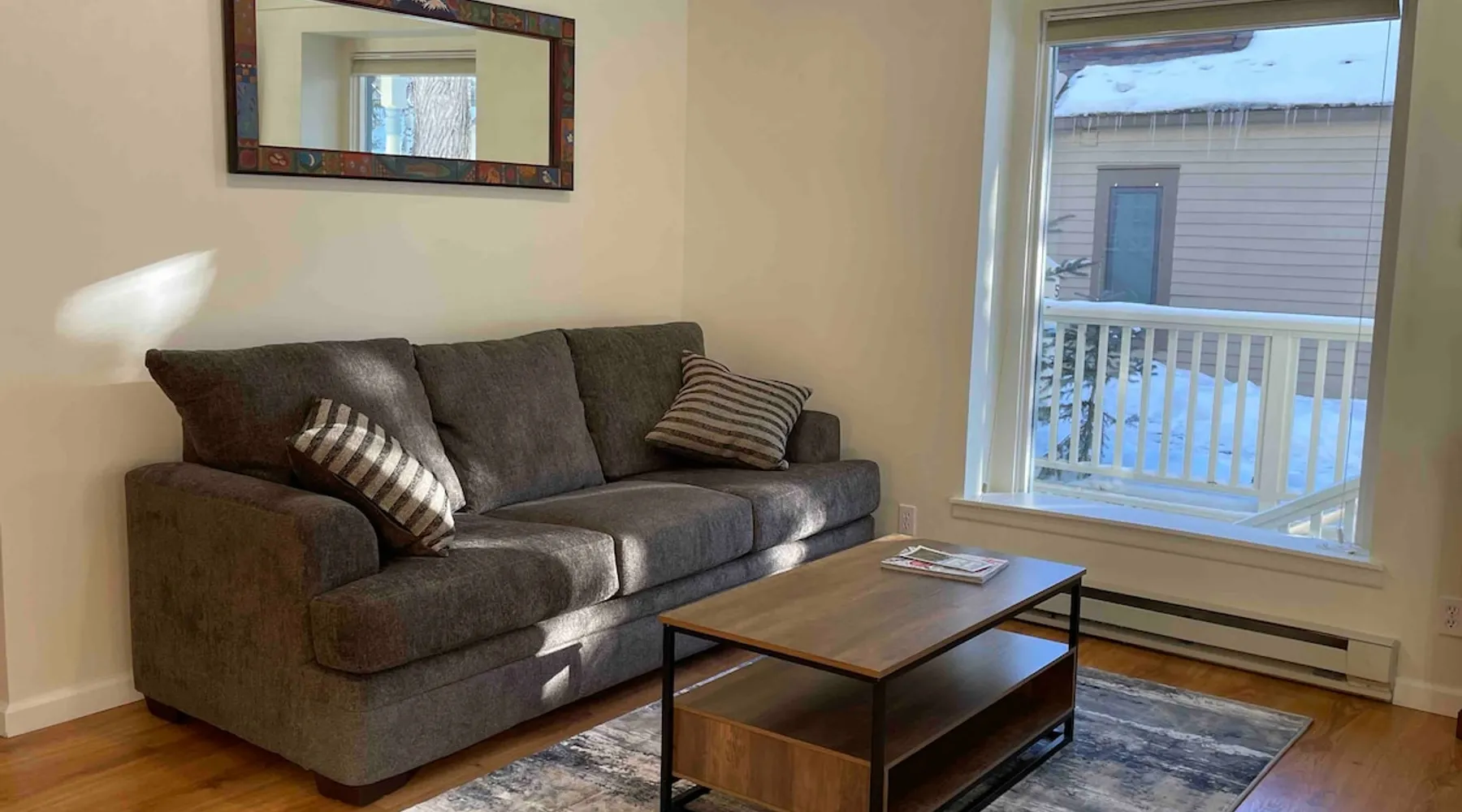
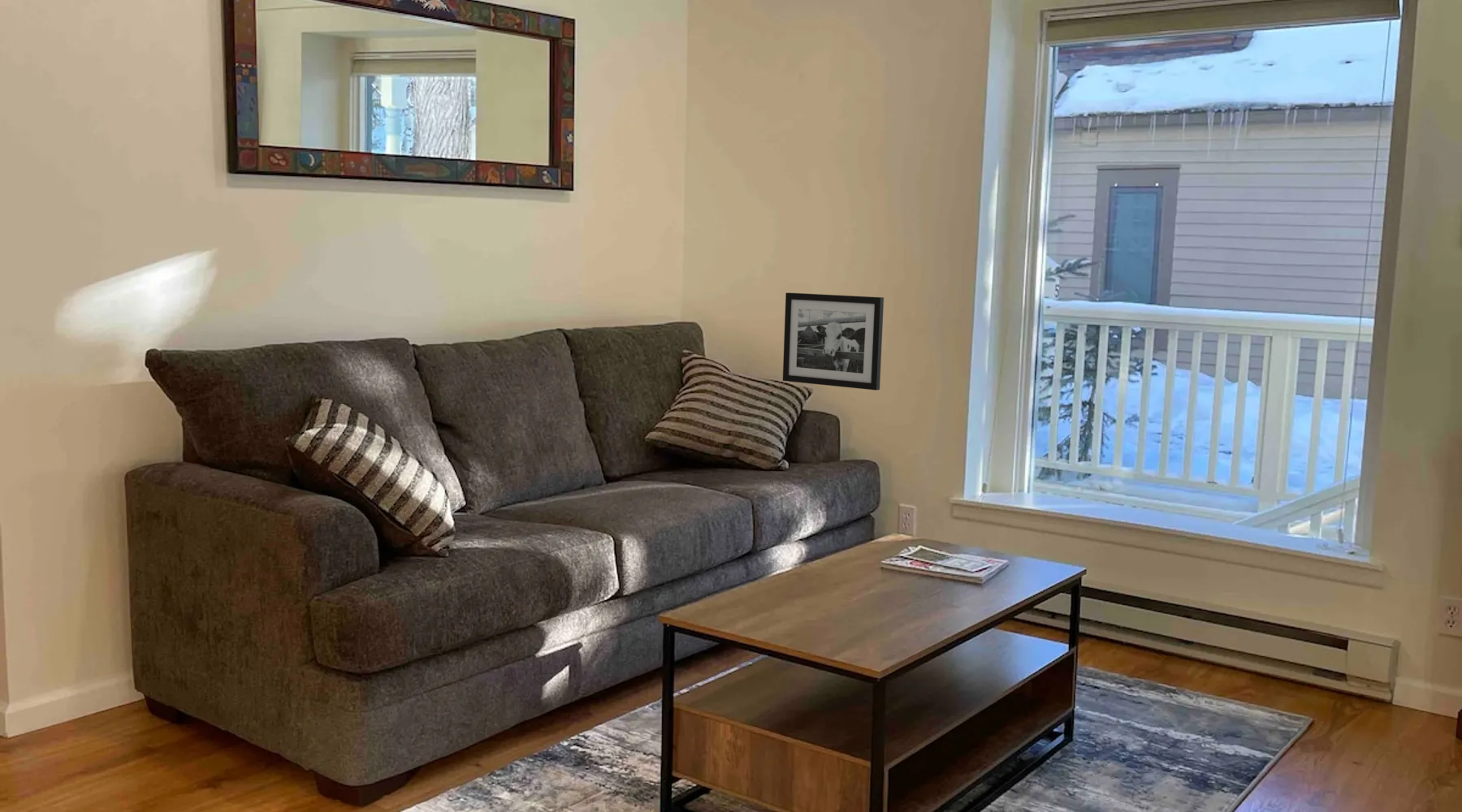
+ picture frame [782,292,885,391]
